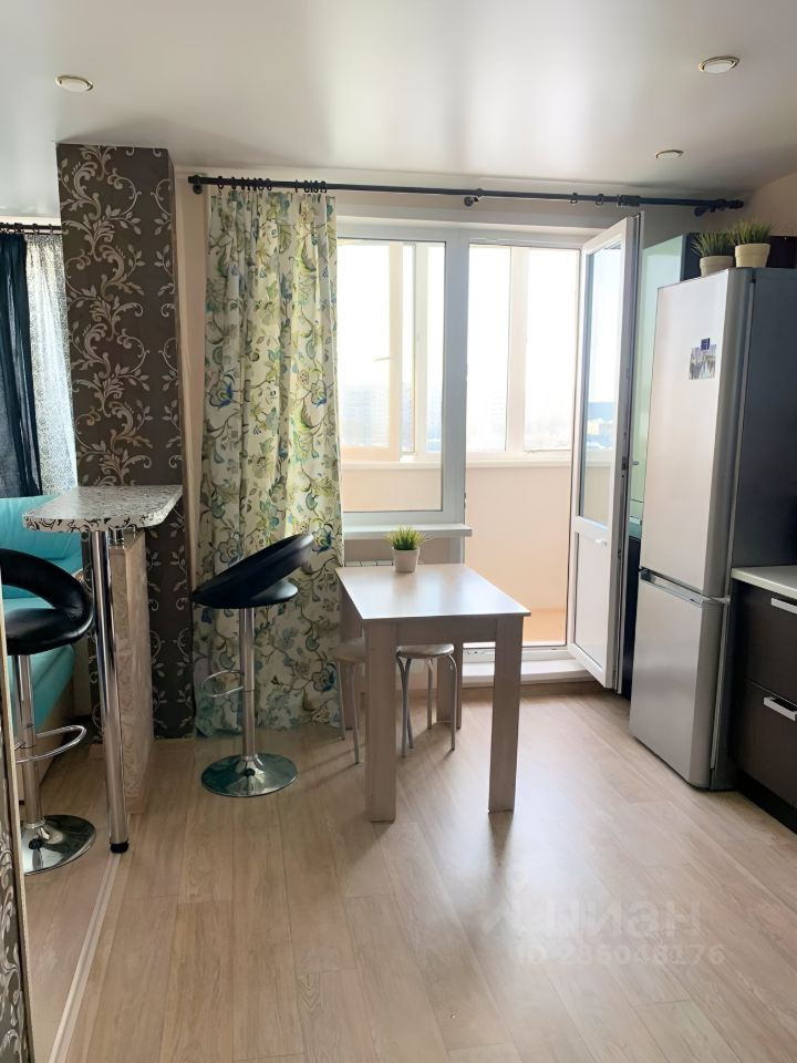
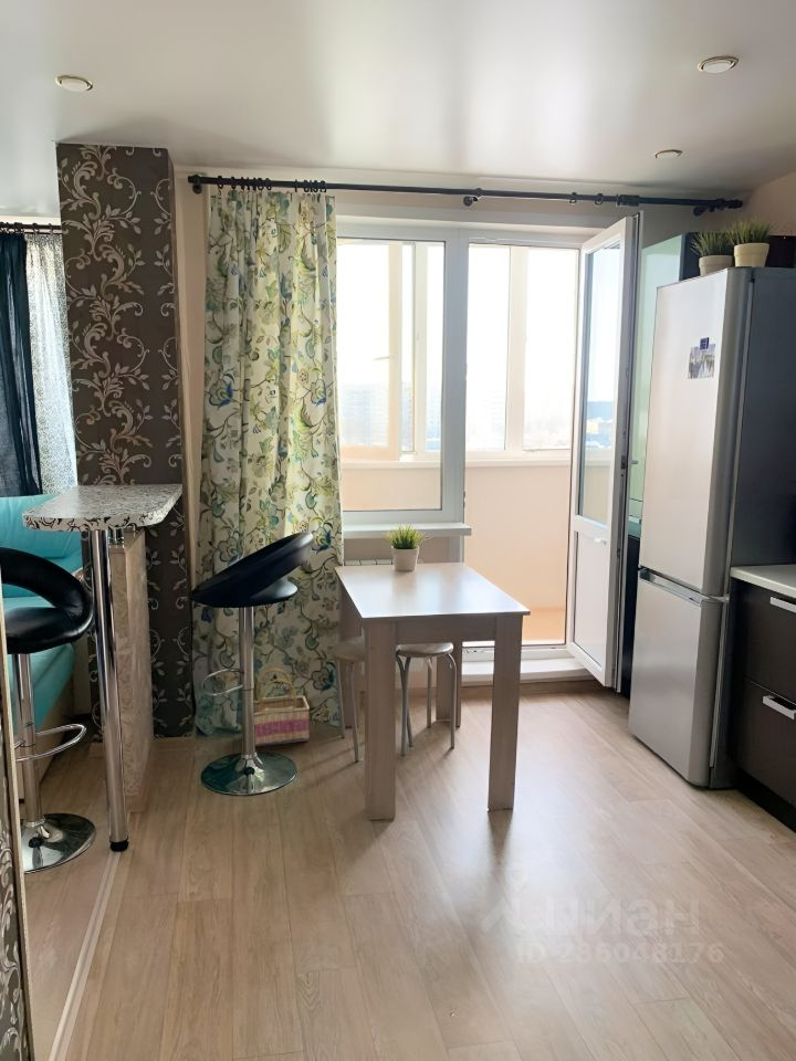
+ basket [253,668,311,747]
